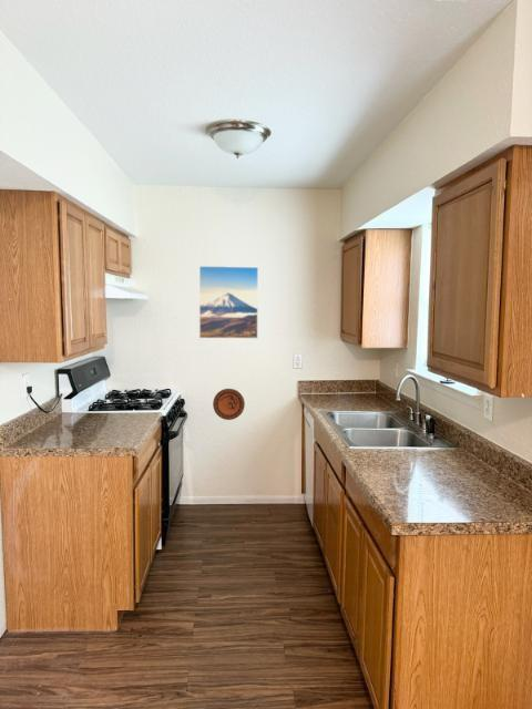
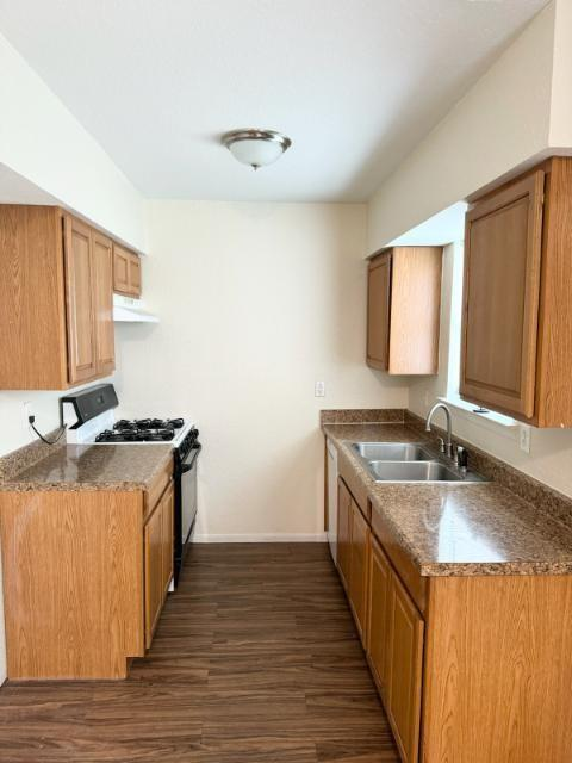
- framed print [198,265,259,340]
- decorative plate [212,388,246,421]
